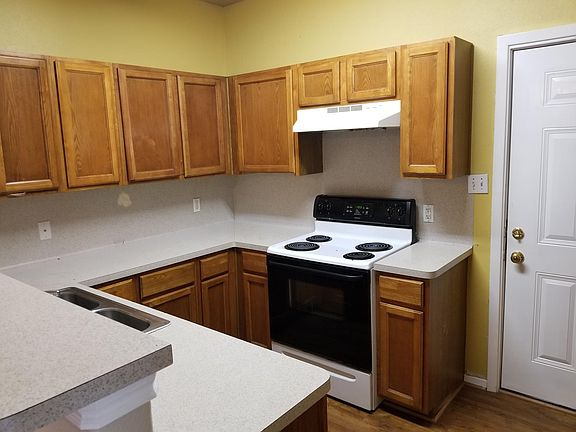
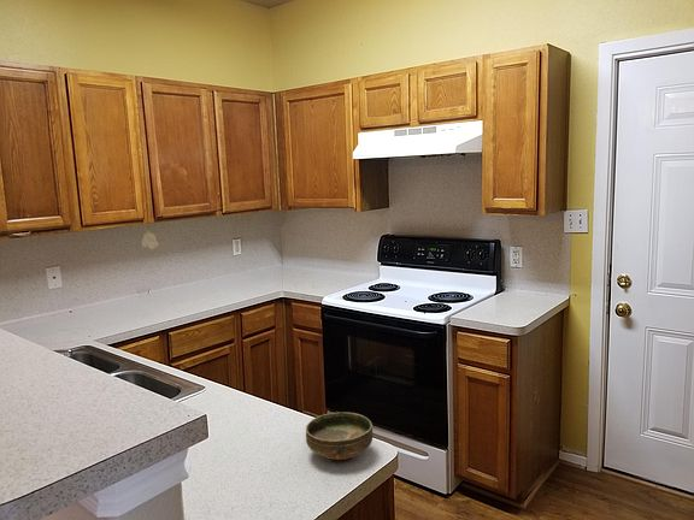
+ bowl [305,412,374,463]
